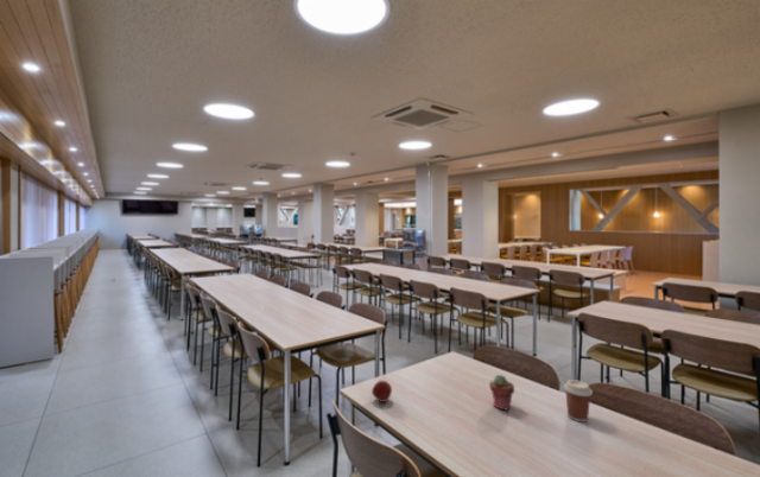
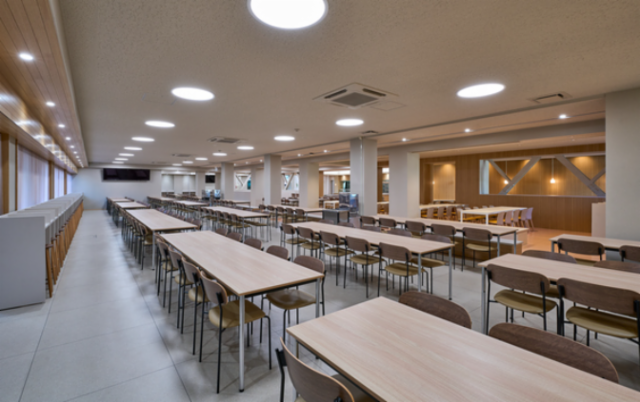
- potted succulent [488,374,515,412]
- apple [370,380,393,403]
- coffee cup [563,379,594,422]
